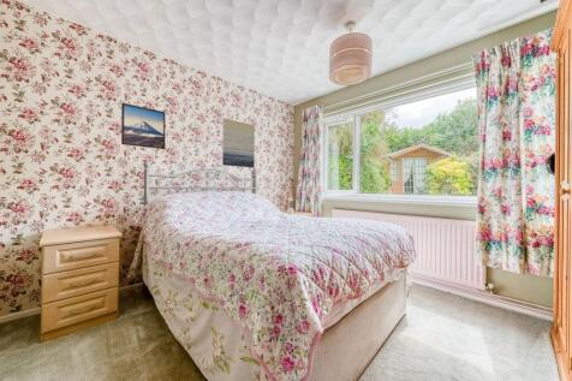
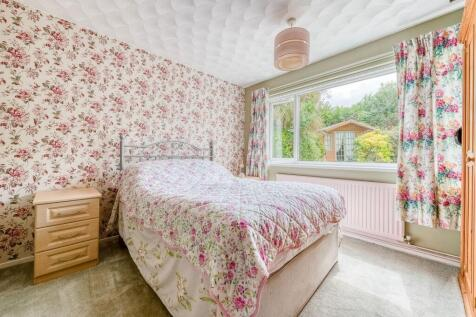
- wall art [221,118,256,168]
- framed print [120,102,167,150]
